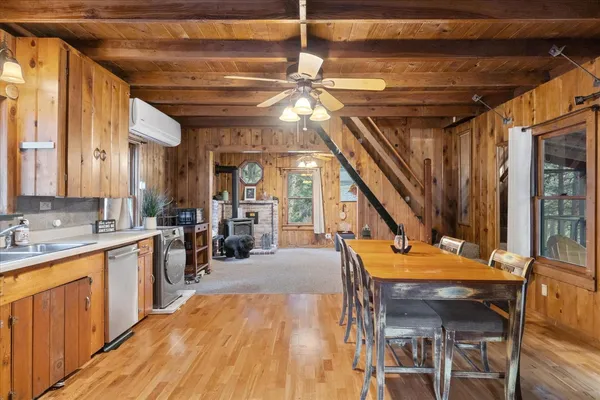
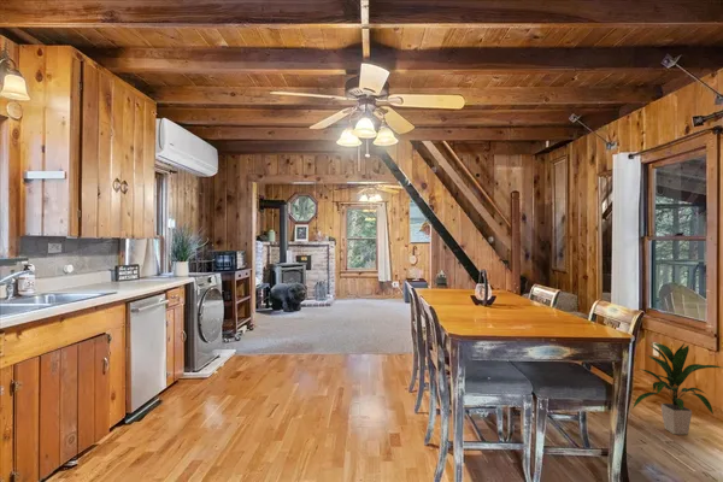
+ indoor plant [631,341,722,436]
